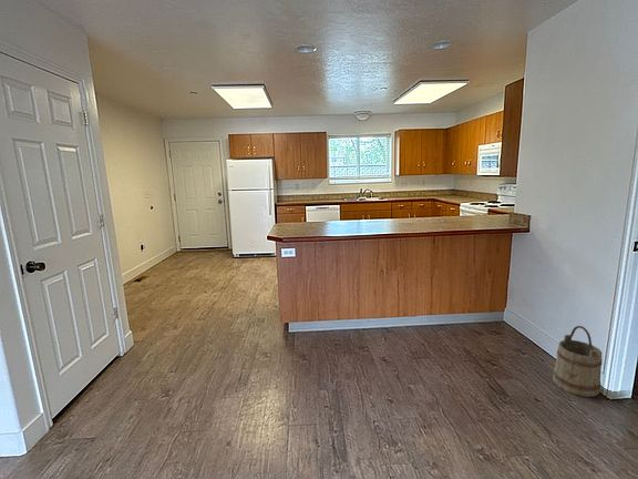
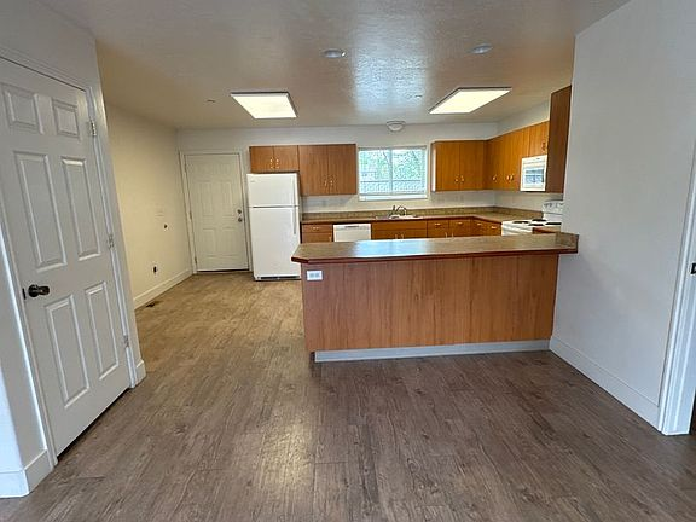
- bucket [552,325,604,398]
